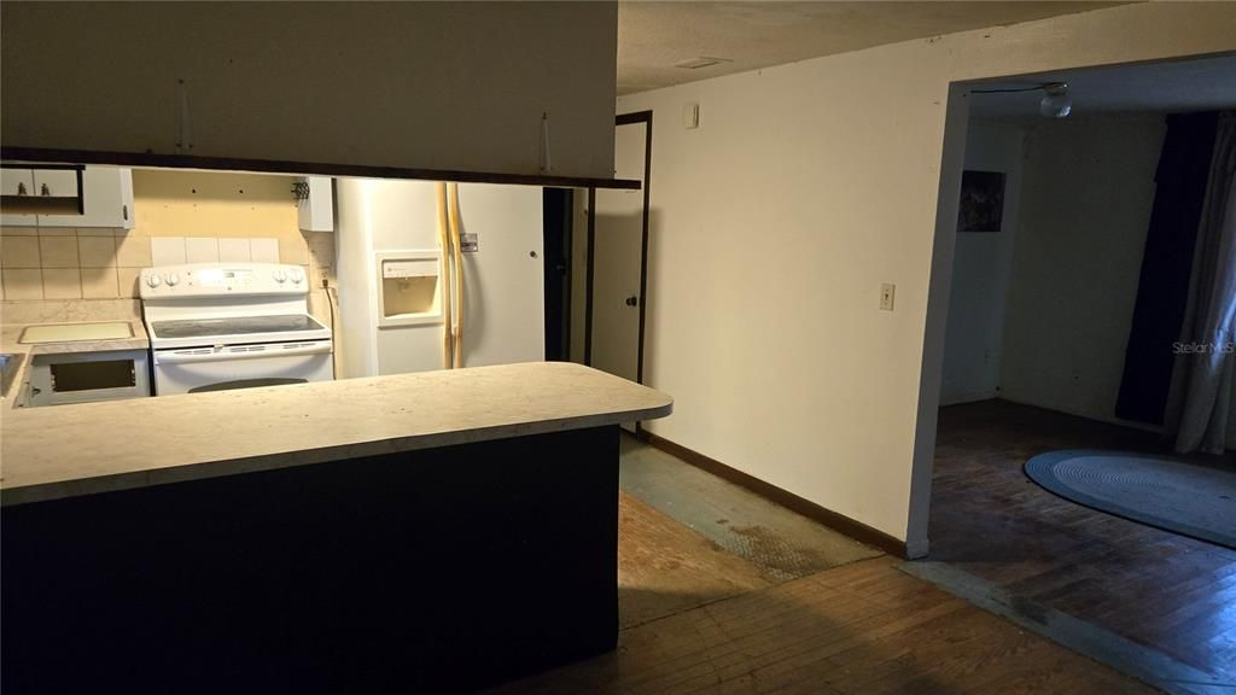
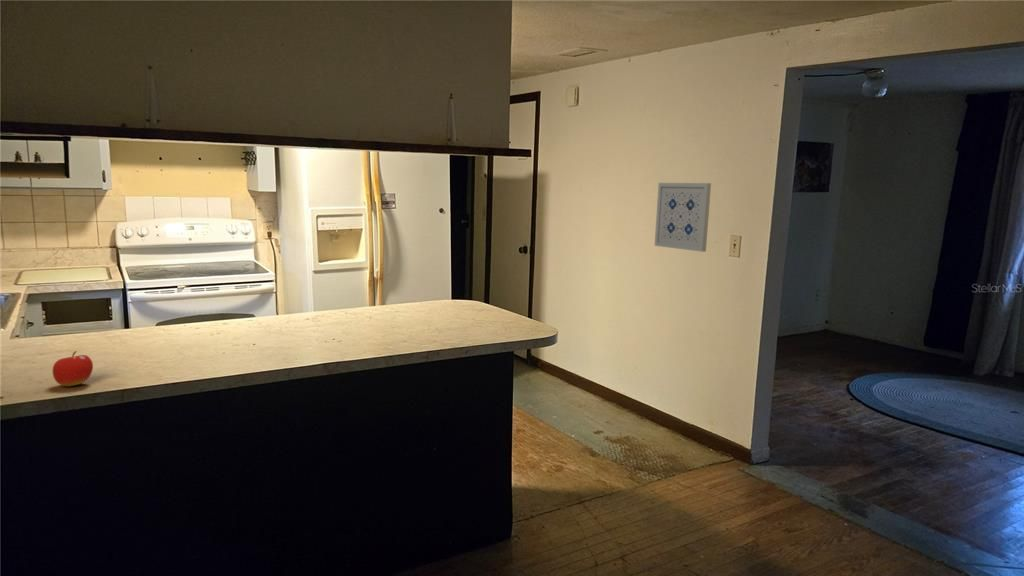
+ fruit [52,350,94,387]
+ wall art [654,182,712,253]
